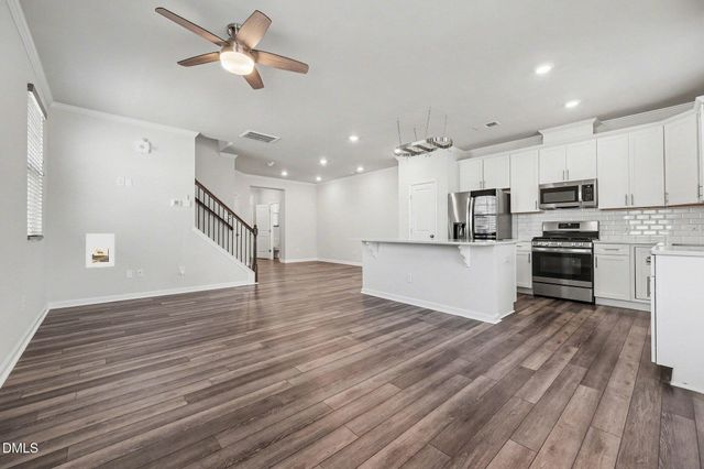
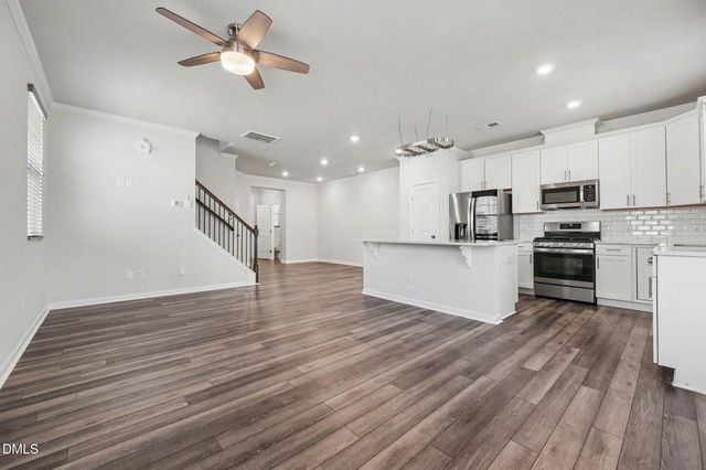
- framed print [85,233,116,269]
